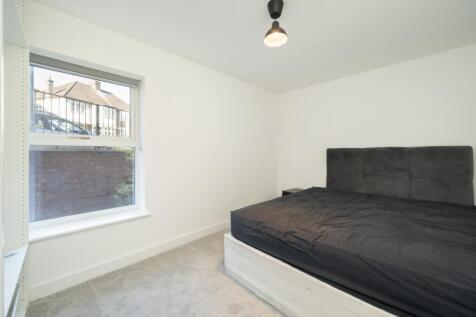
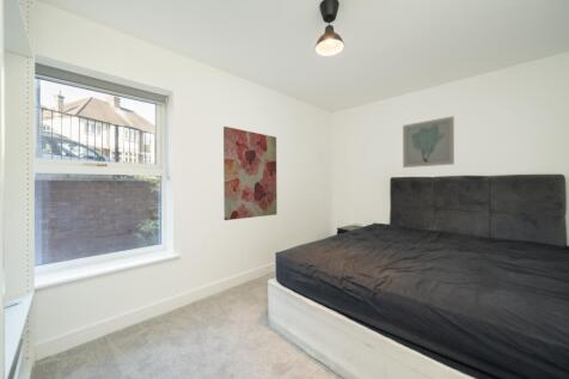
+ wall art [222,126,279,221]
+ wall art [402,115,455,169]
